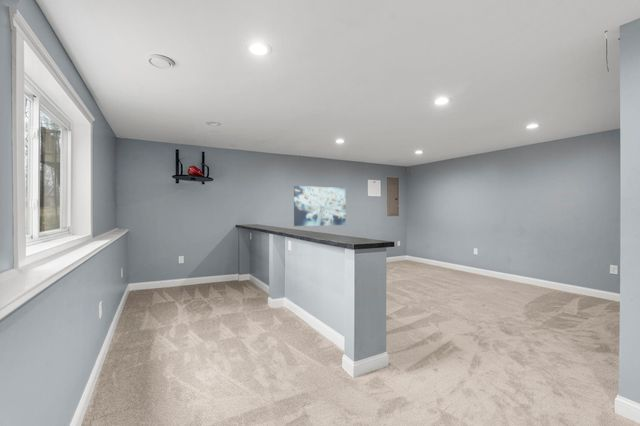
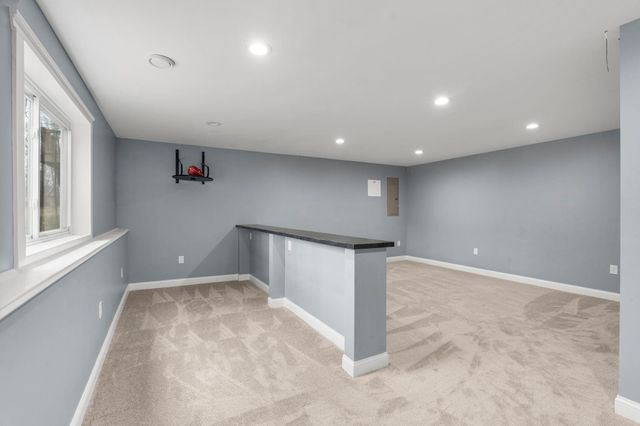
- wall art [293,185,346,227]
